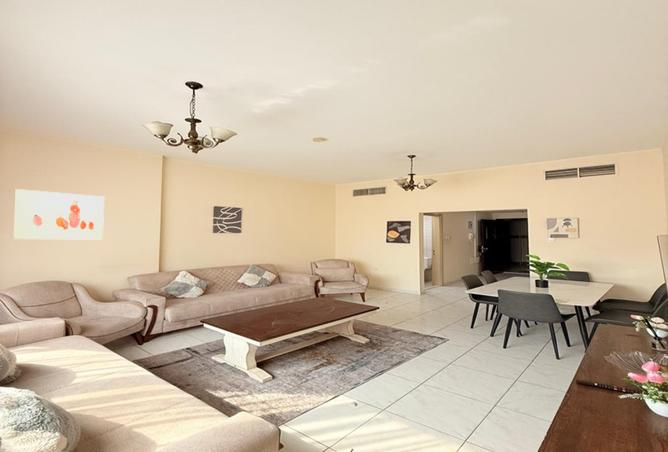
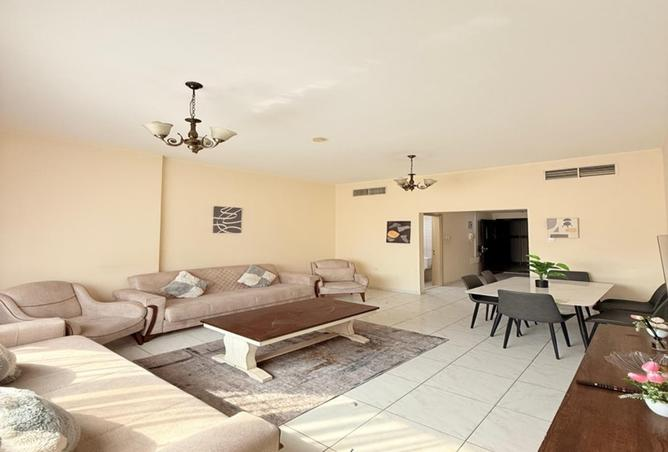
- wall art [12,188,105,240]
